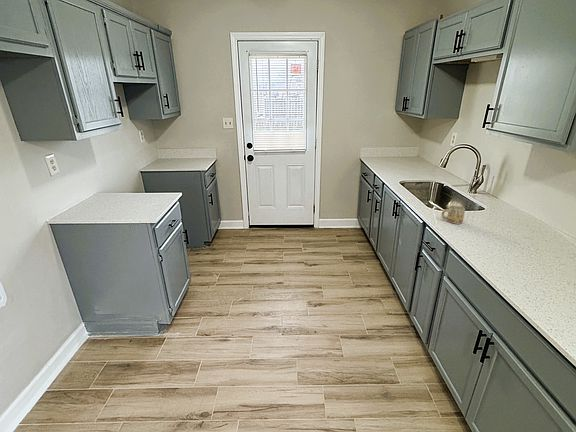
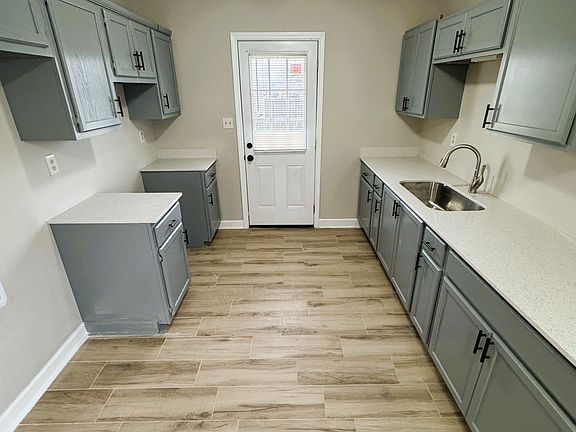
- mug [441,205,466,225]
